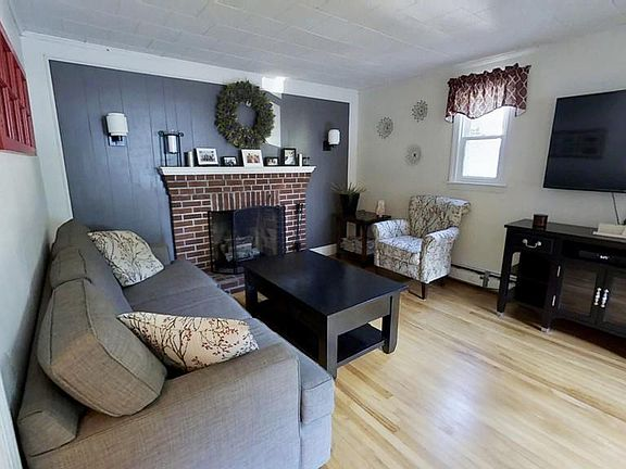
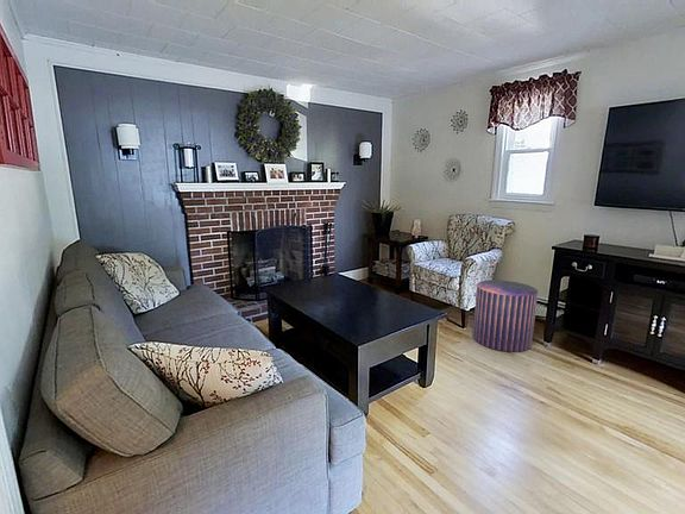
+ pouf [472,280,539,353]
